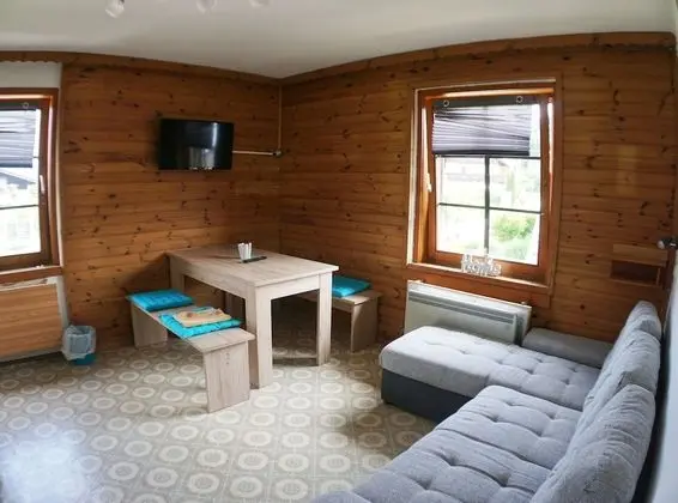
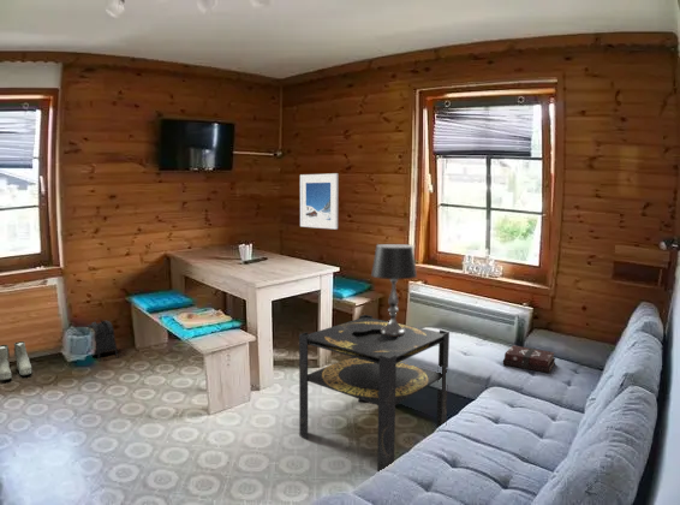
+ backpack [85,317,119,362]
+ hardback book [502,344,556,374]
+ boots [0,340,32,381]
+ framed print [299,172,340,231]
+ table lamp [370,243,418,337]
+ side table [298,314,451,473]
